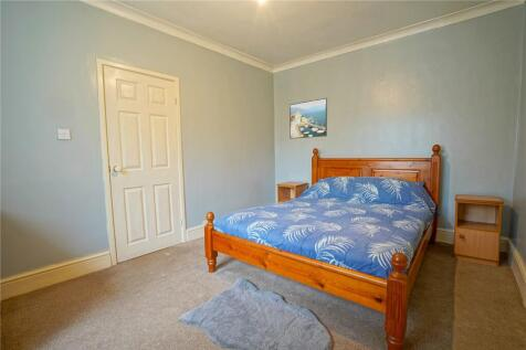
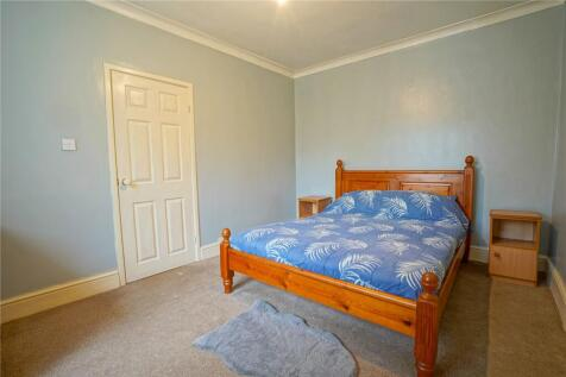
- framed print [288,97,328,140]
